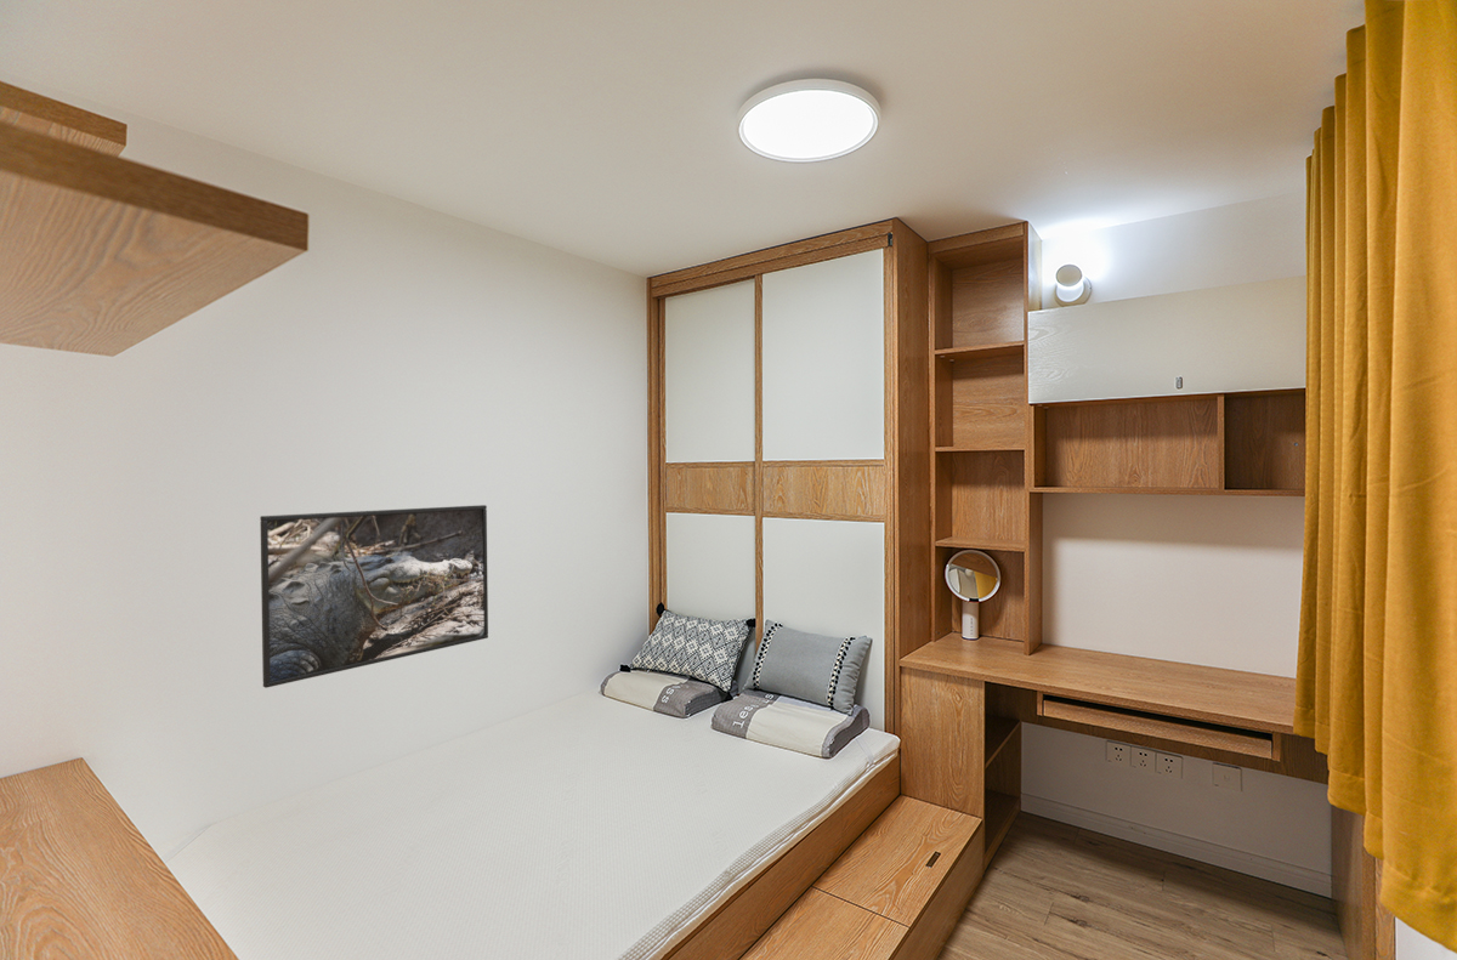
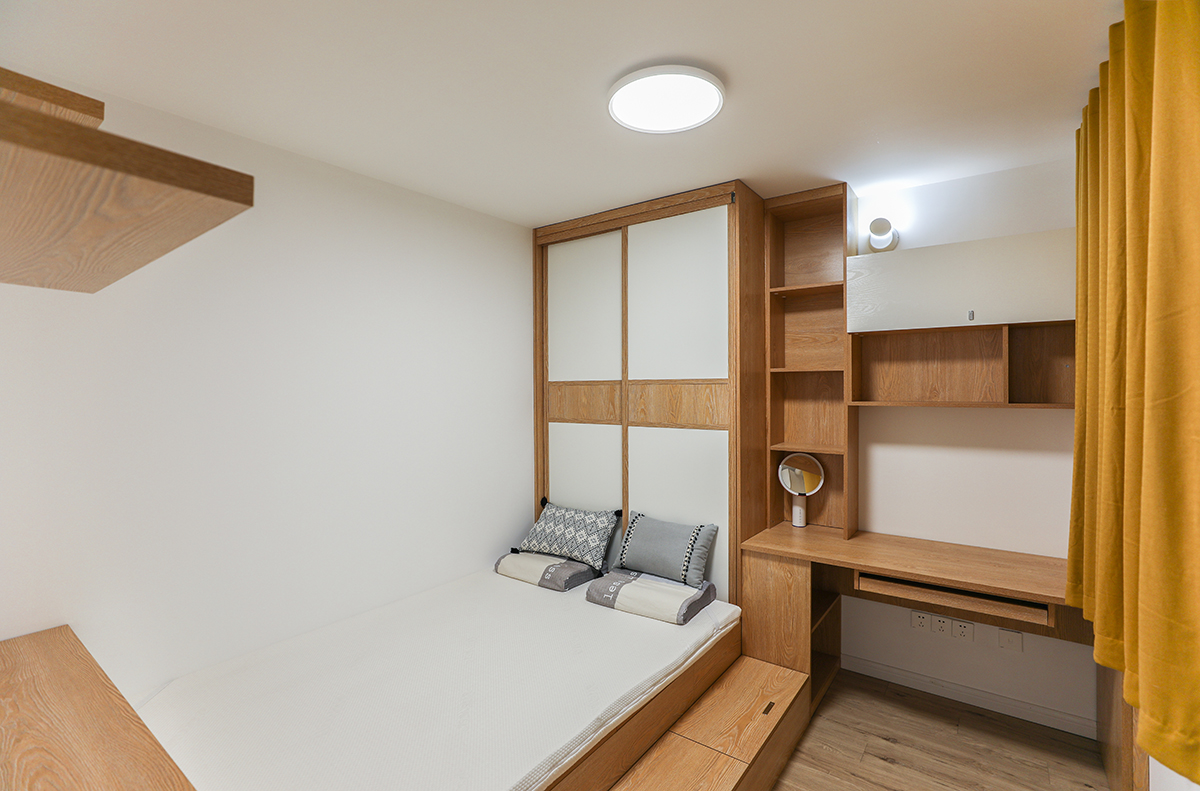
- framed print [259,504,489,689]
